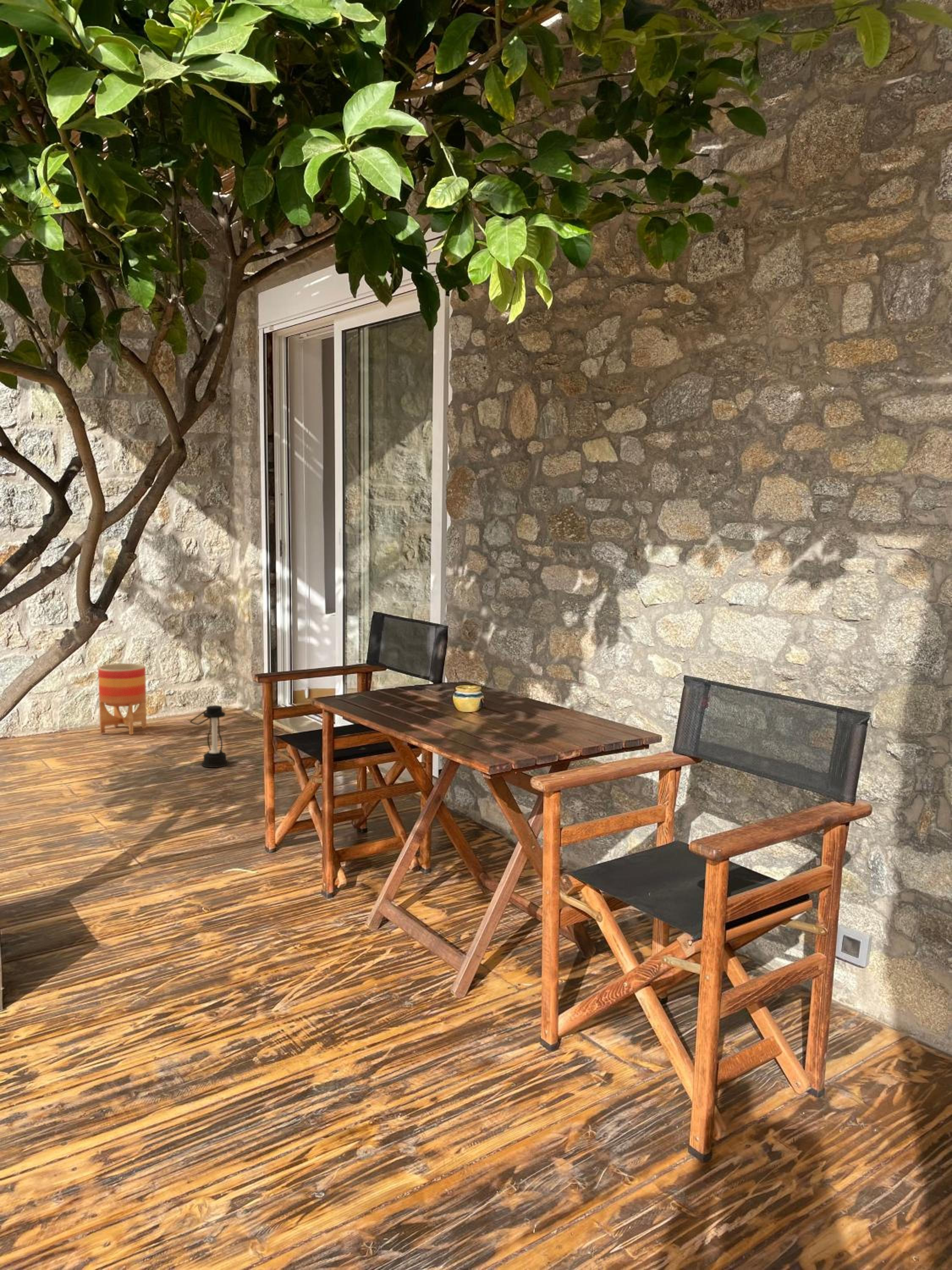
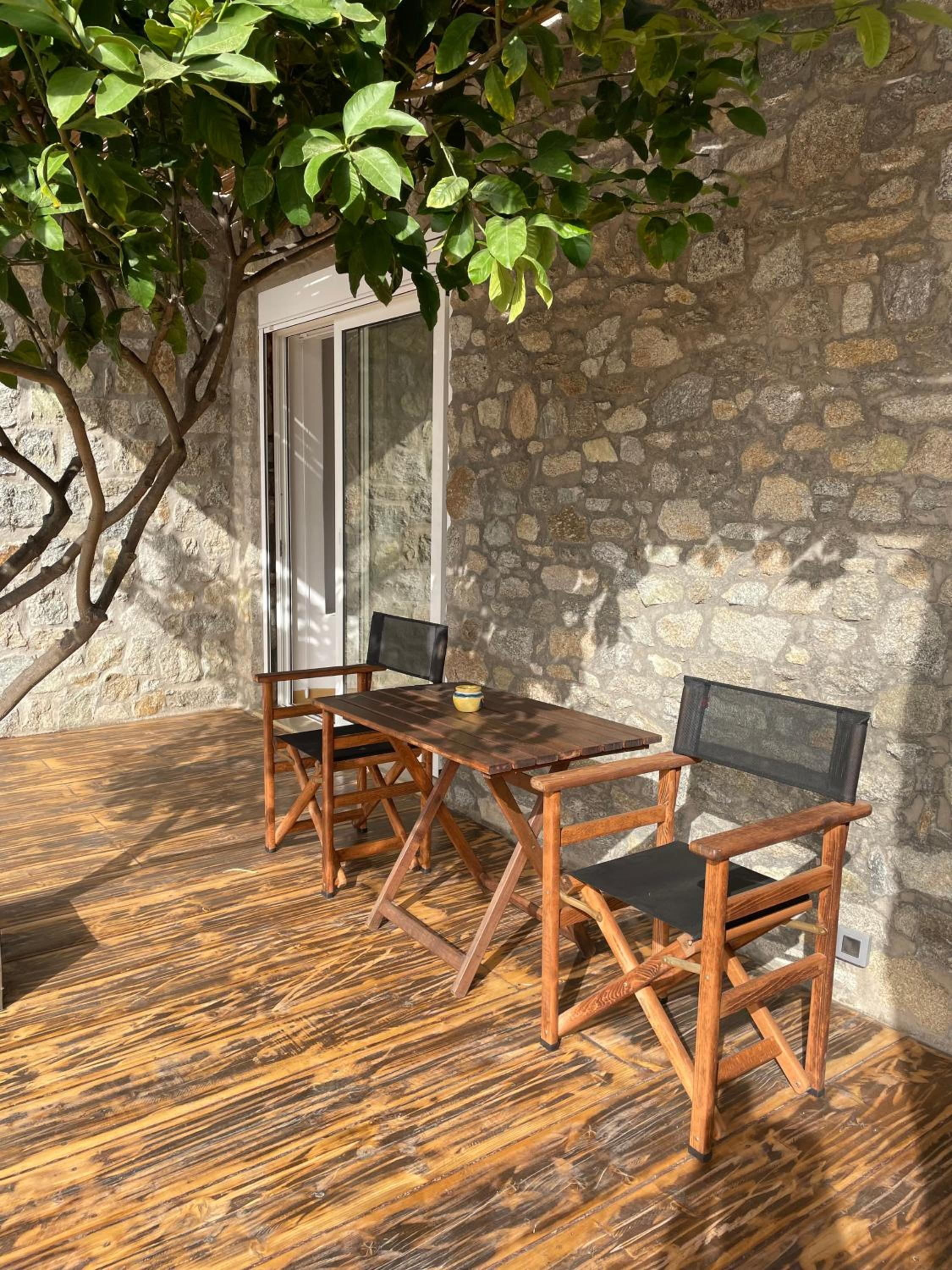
- lantern [189,705,229,768]
- planter [98,663,147,735]
